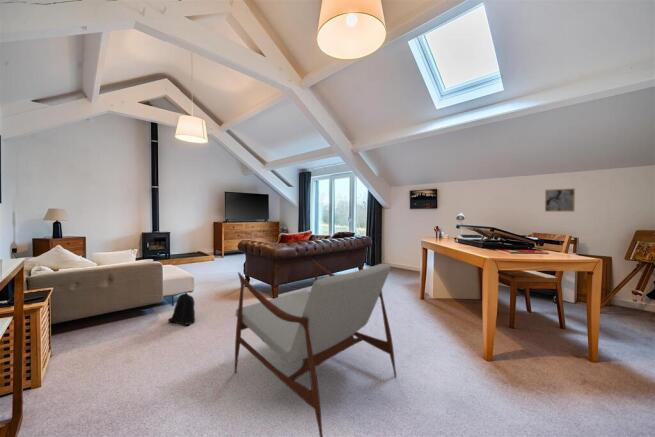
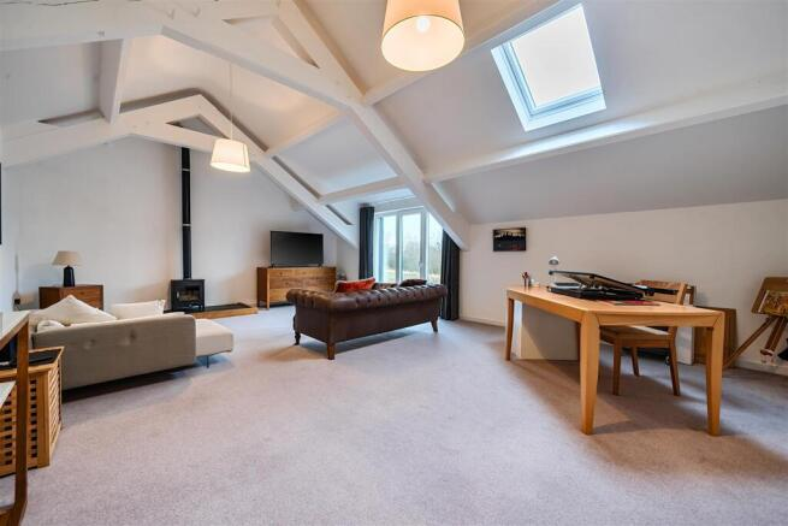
- backpack [167,291,196,327]
- armchair [233,259,397,437]
- wall art [544,187,576,213]
